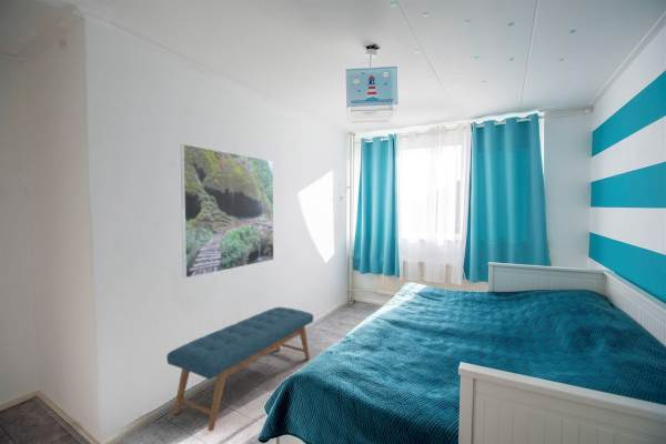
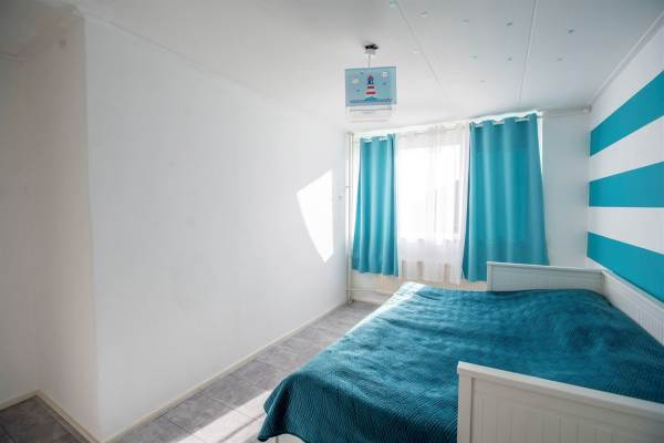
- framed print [180,143,275,280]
- bench [165,306,314,432]
